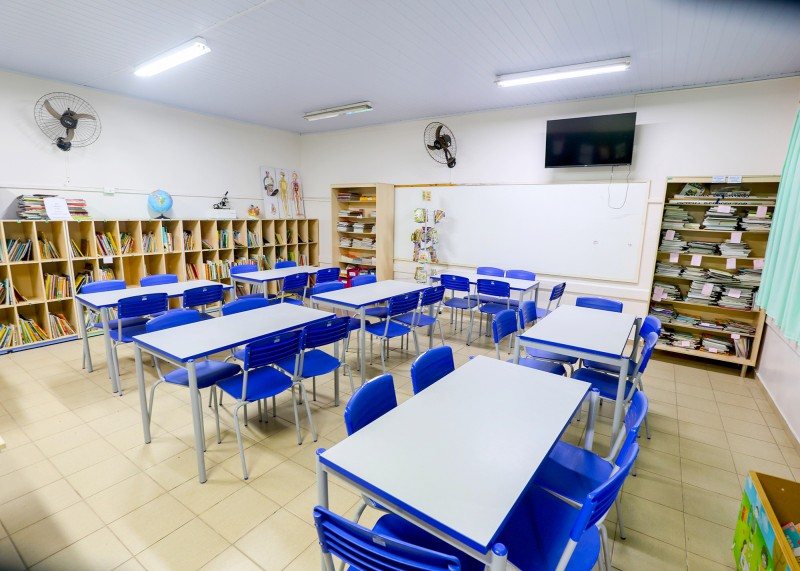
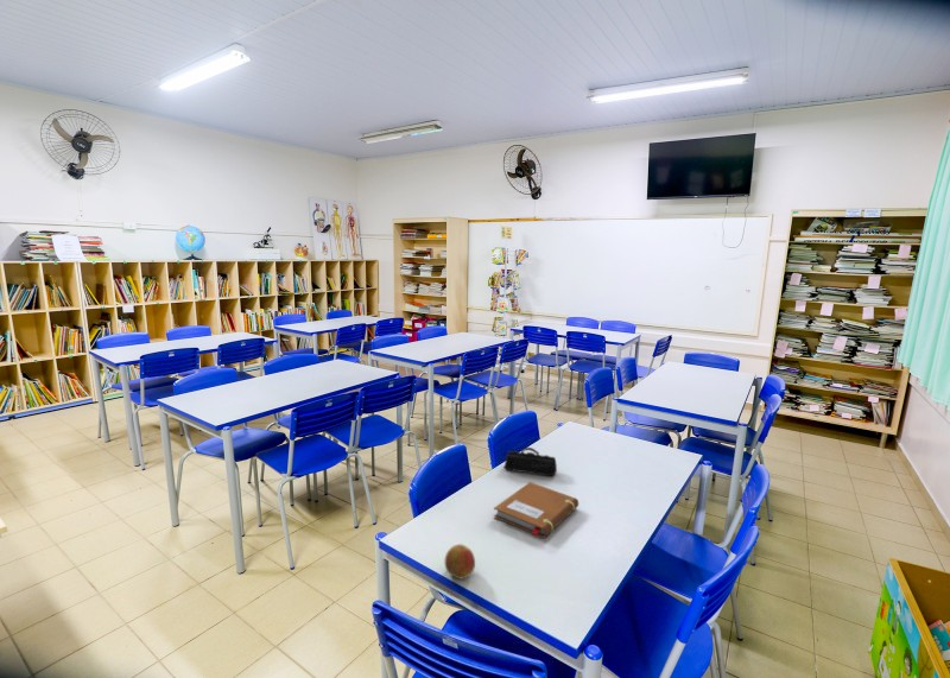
+ pencil case [502,446,558,477]
+ notebook [493,481,580,539]
+ apple [443,543,476,579]
